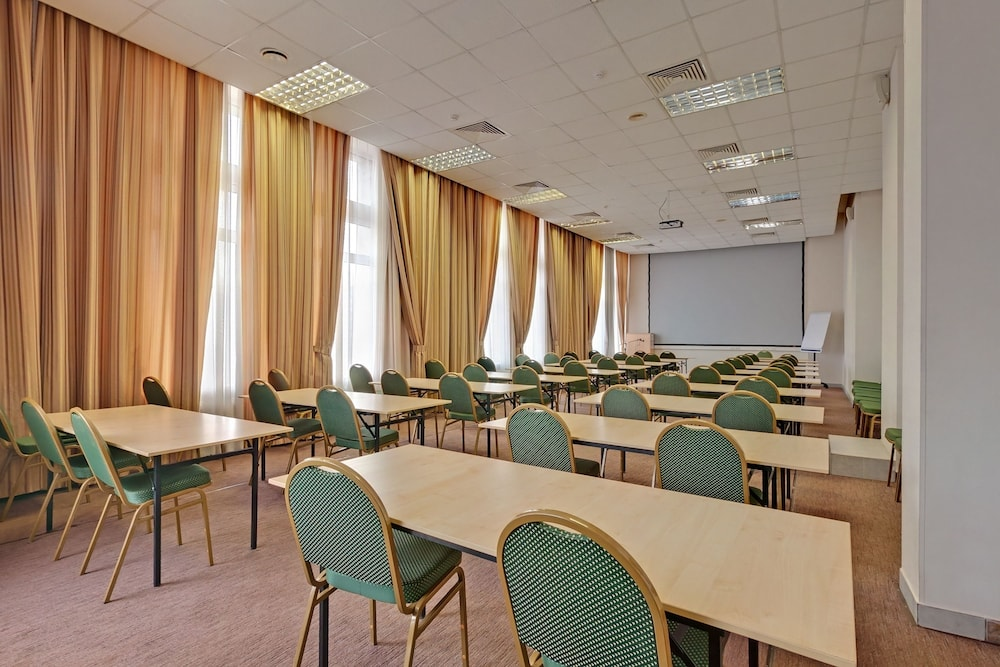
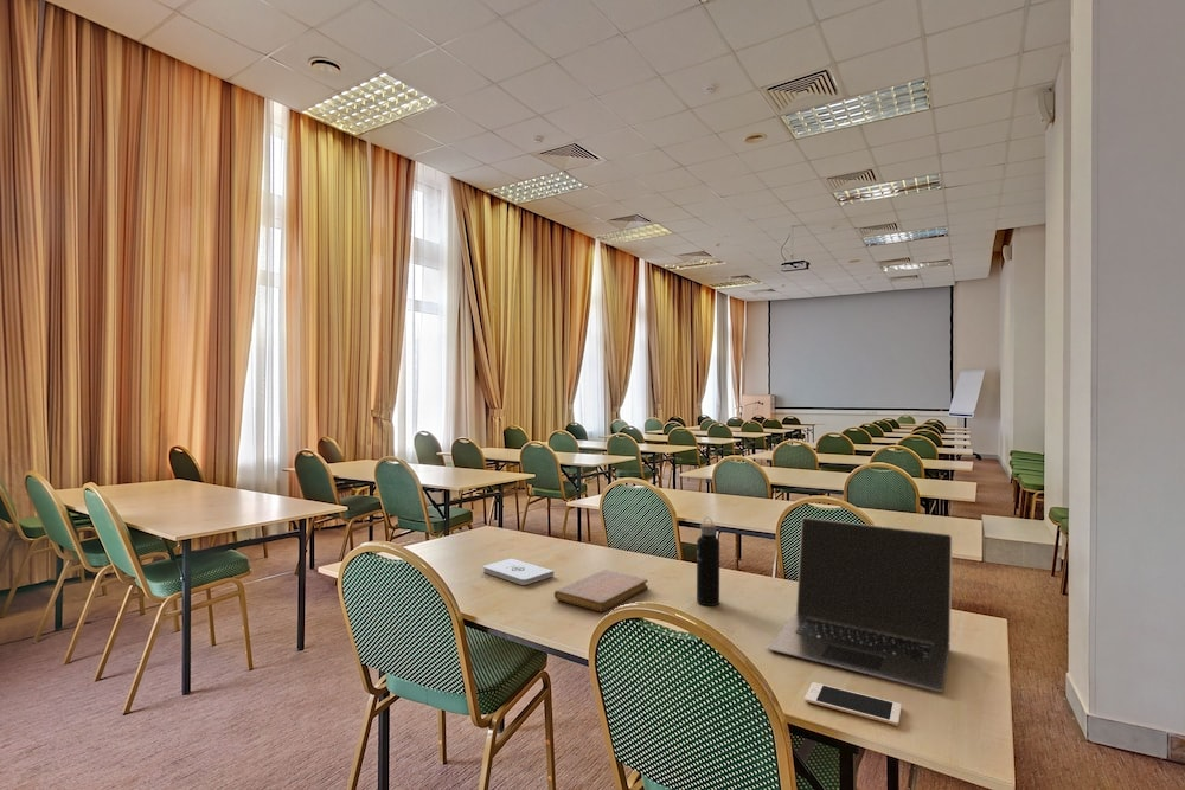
+ notepad [482,558,555,586]
+ cell phone [803,681,903,727]
+ water bottle [696,515,720,606]
+ laptop [766,516,953,693]
+ notebook [553,569,649,612]
